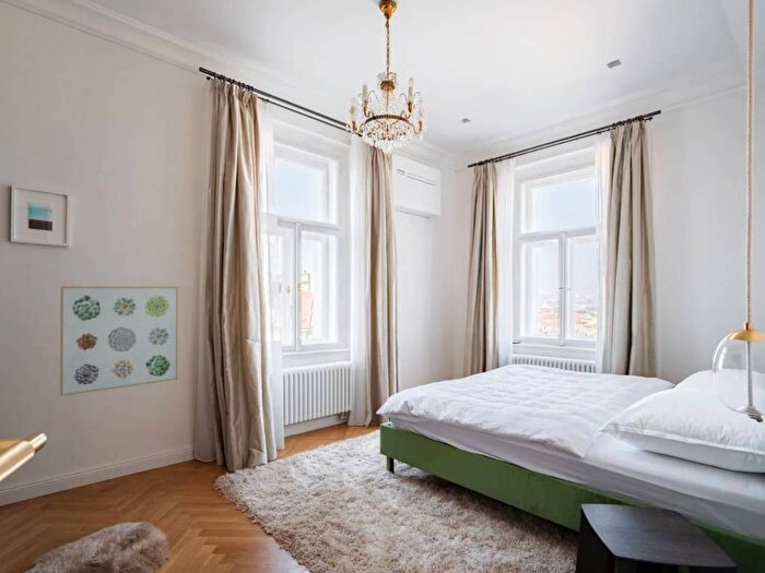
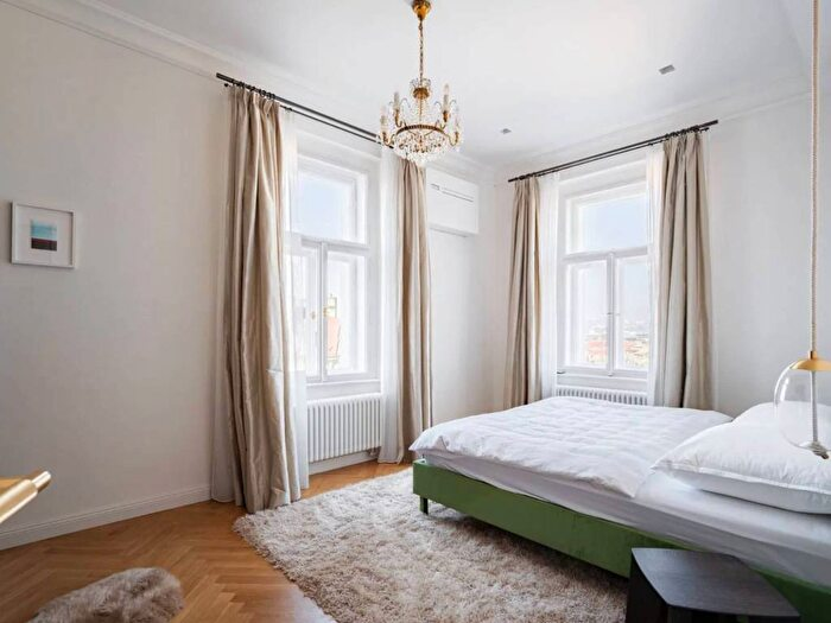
- wall art [59,285,179,397]
